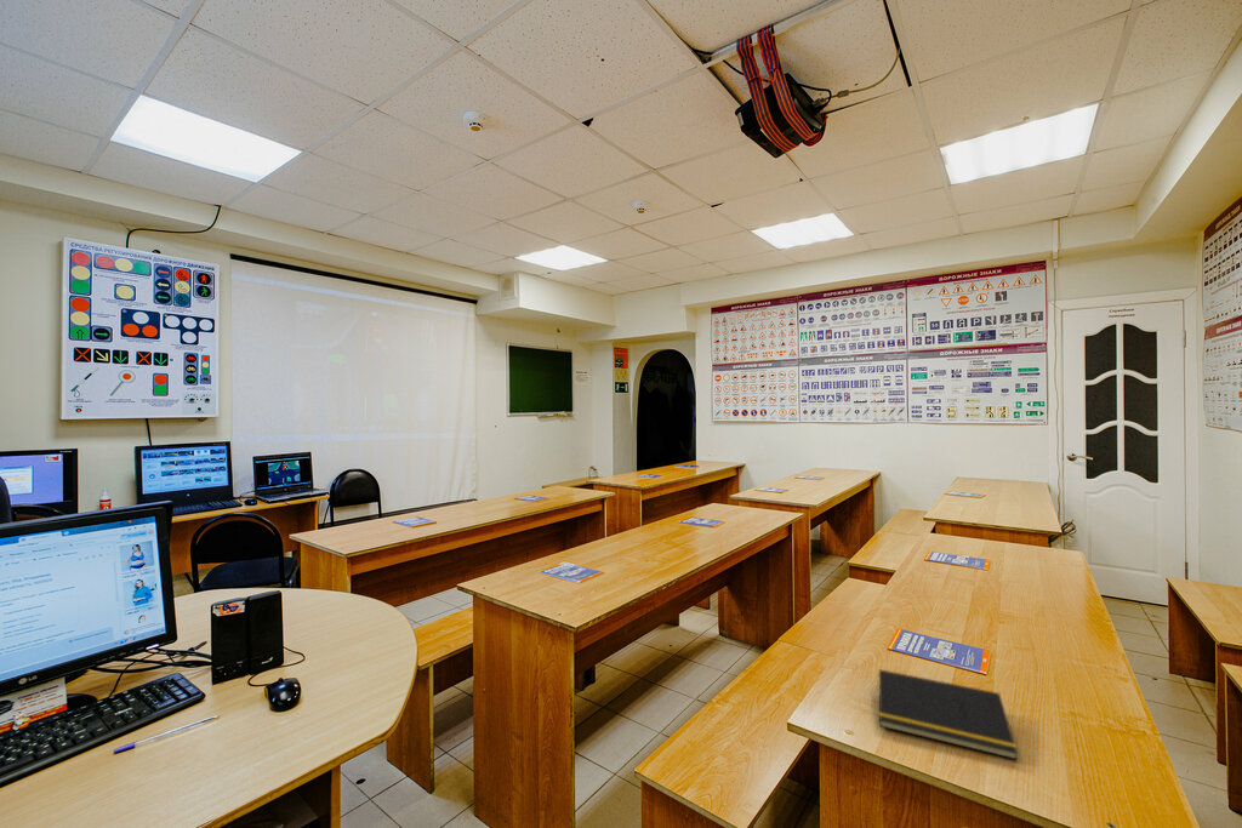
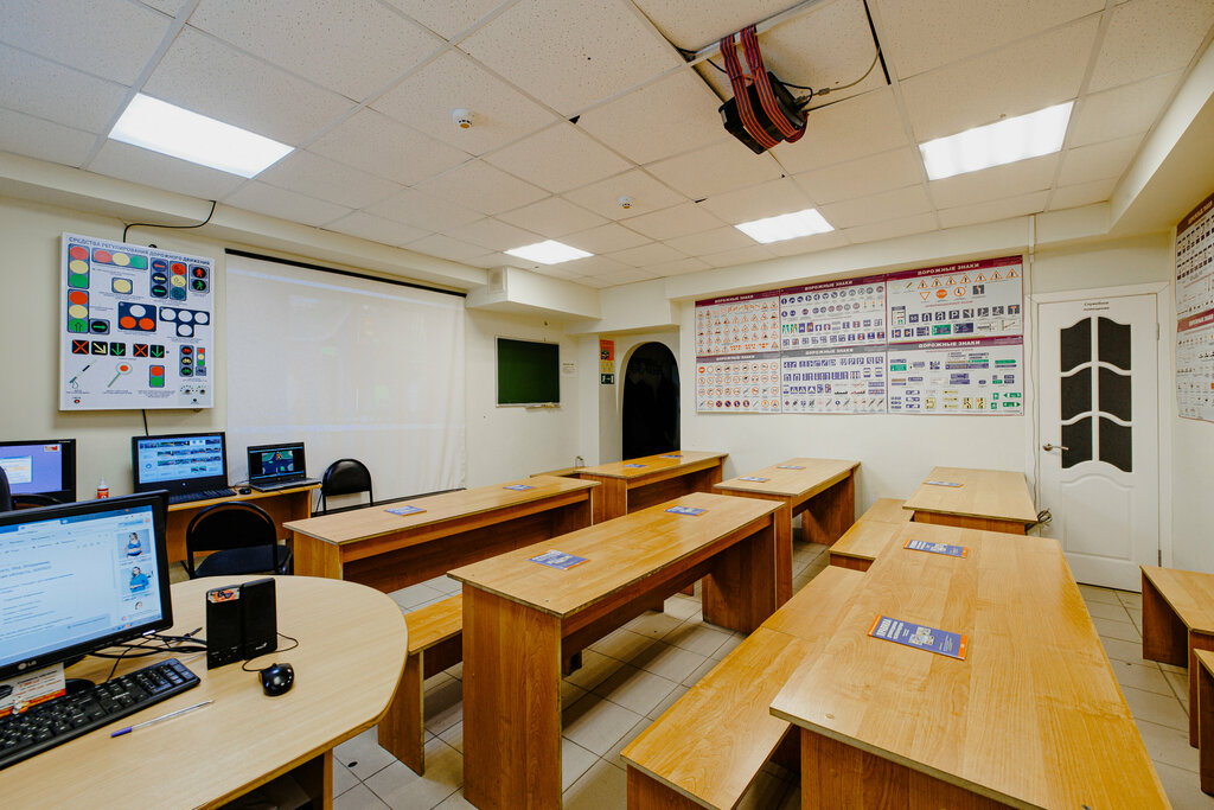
- notepad [874,668,1019,761]
